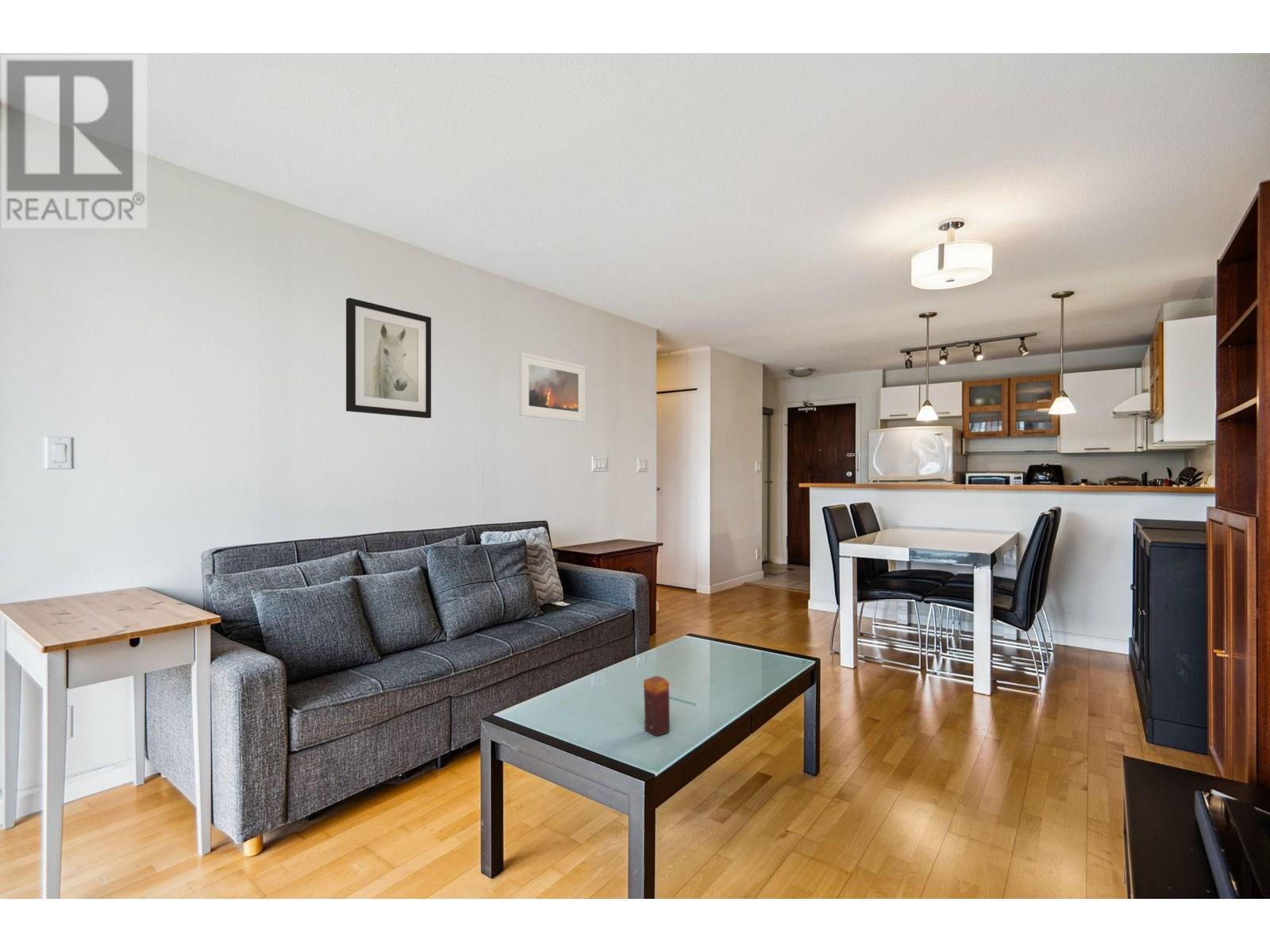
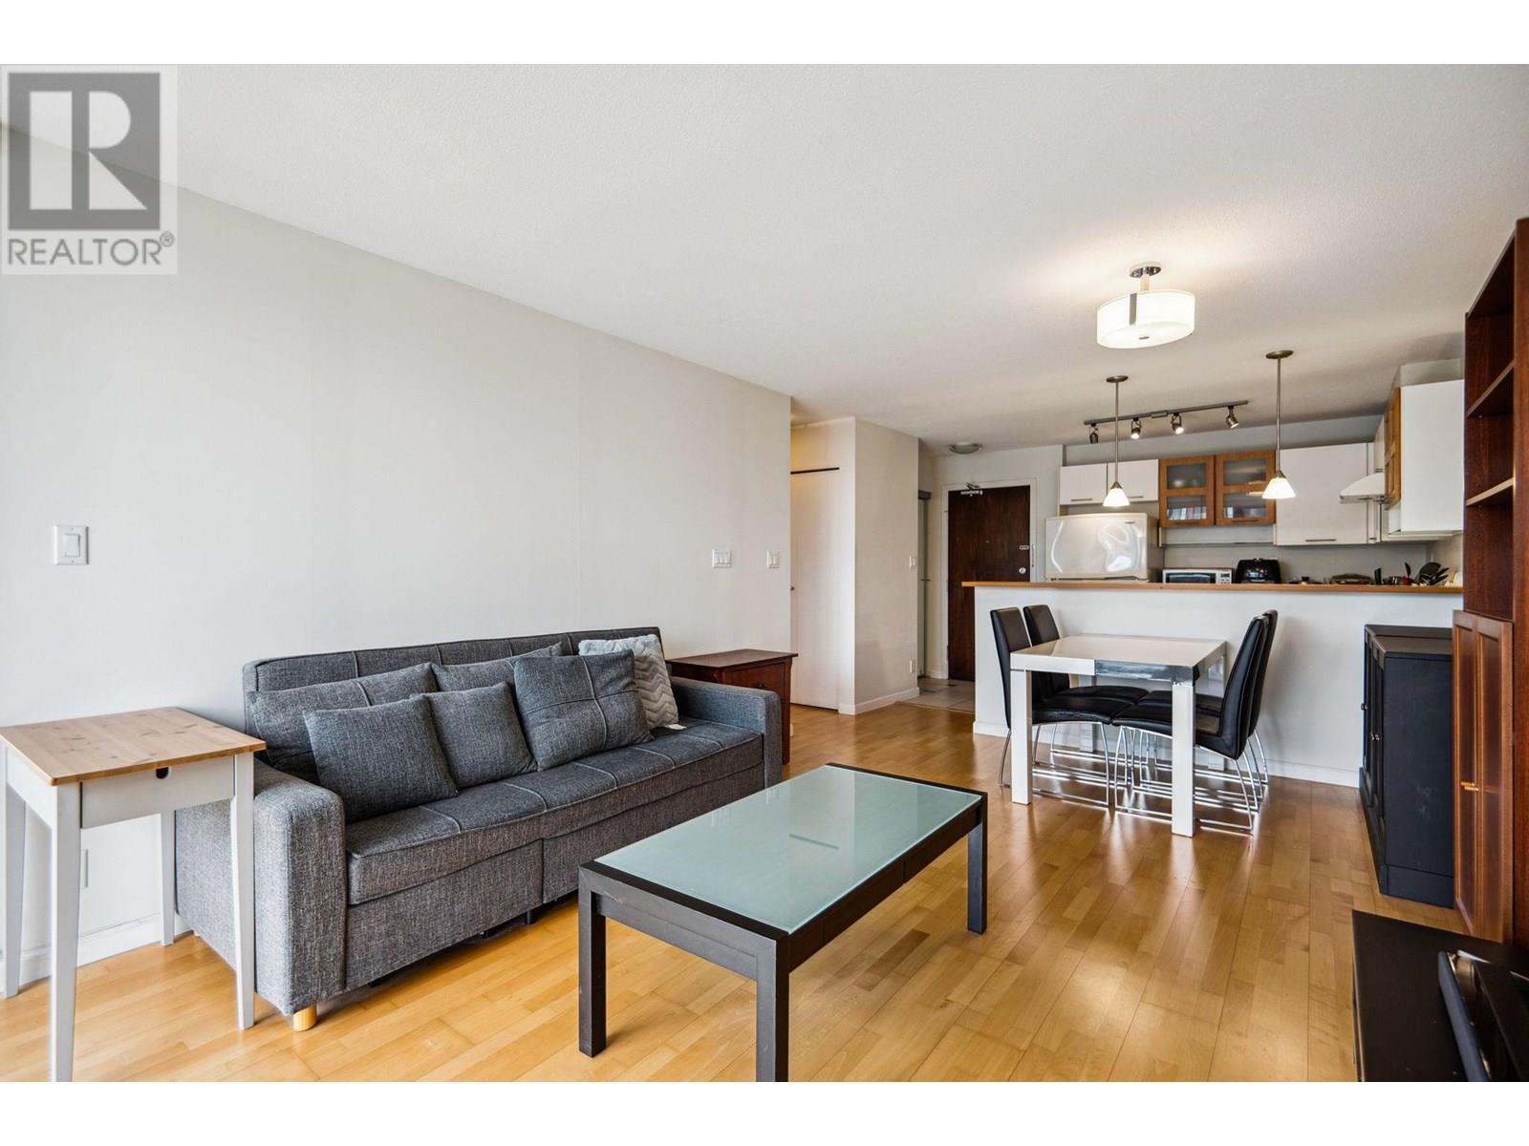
- candle [643,675,671,737]
- wall art [345,298,432,419]
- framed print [518,351,586,423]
